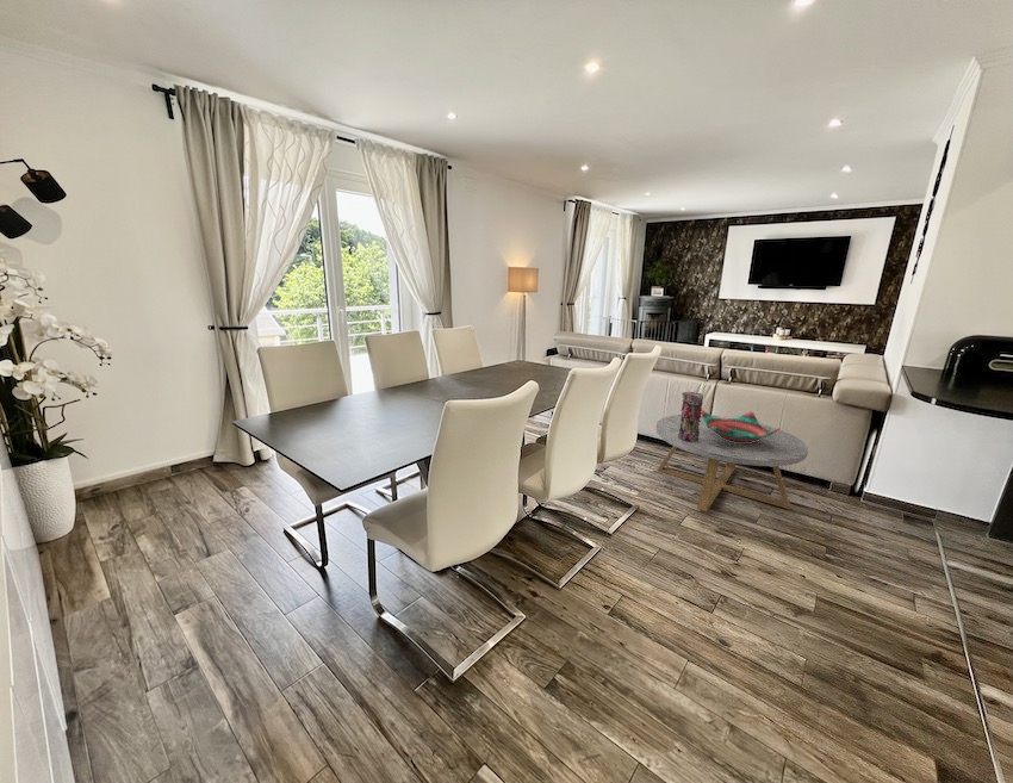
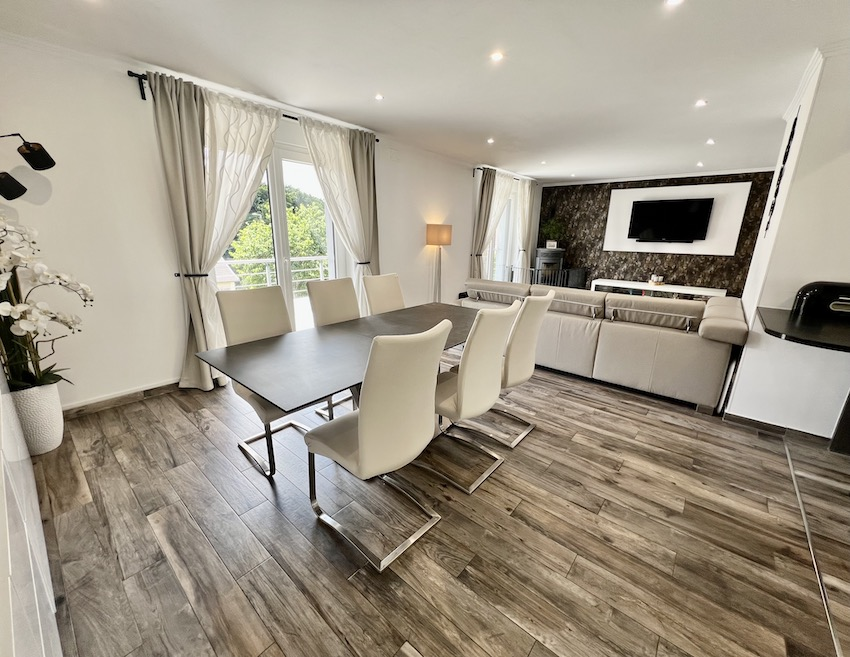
- vase [678,391,704,442]
- decorative bowl [701,409,782,443]
- coffee table [654,414,809,512]
